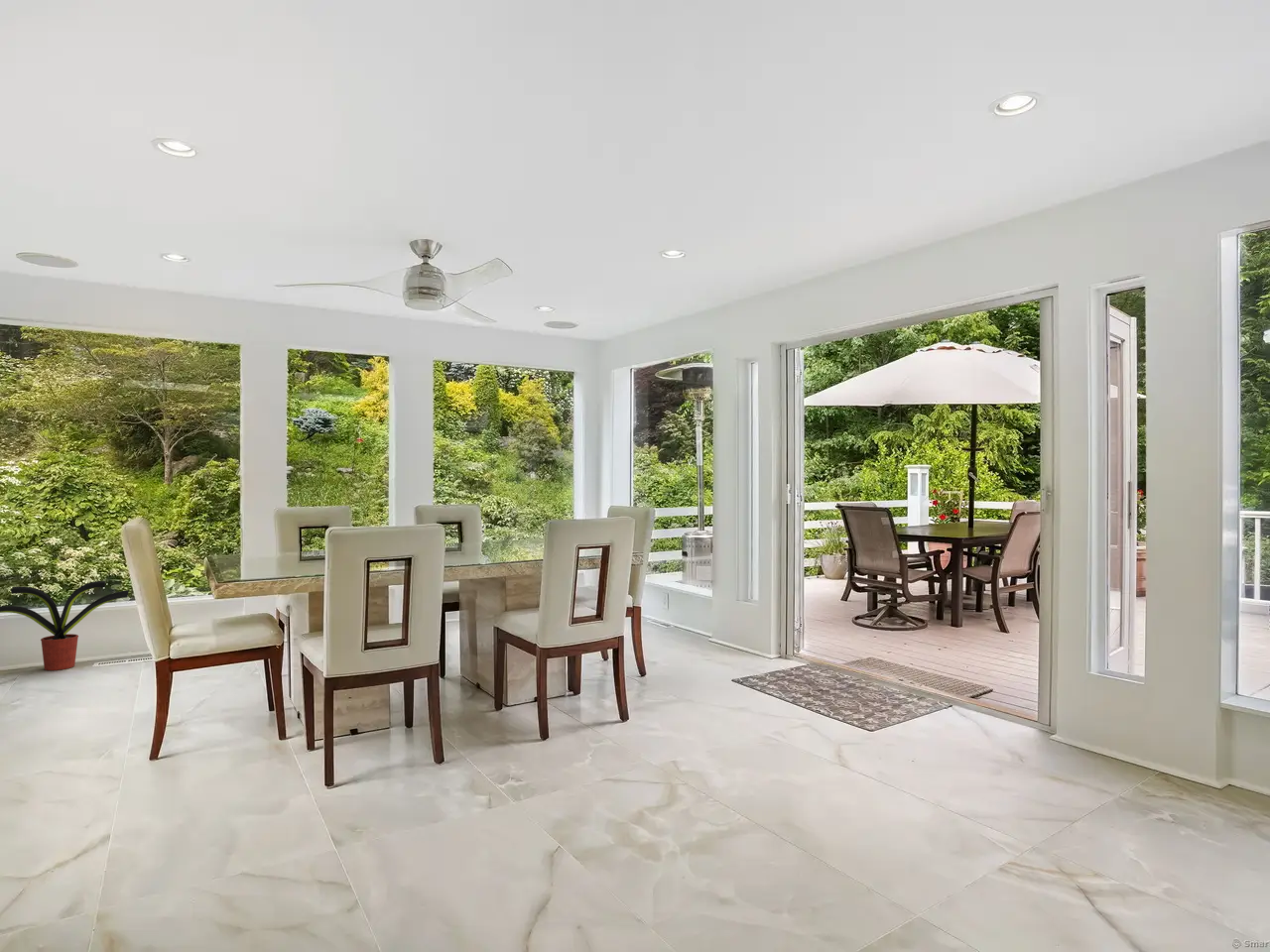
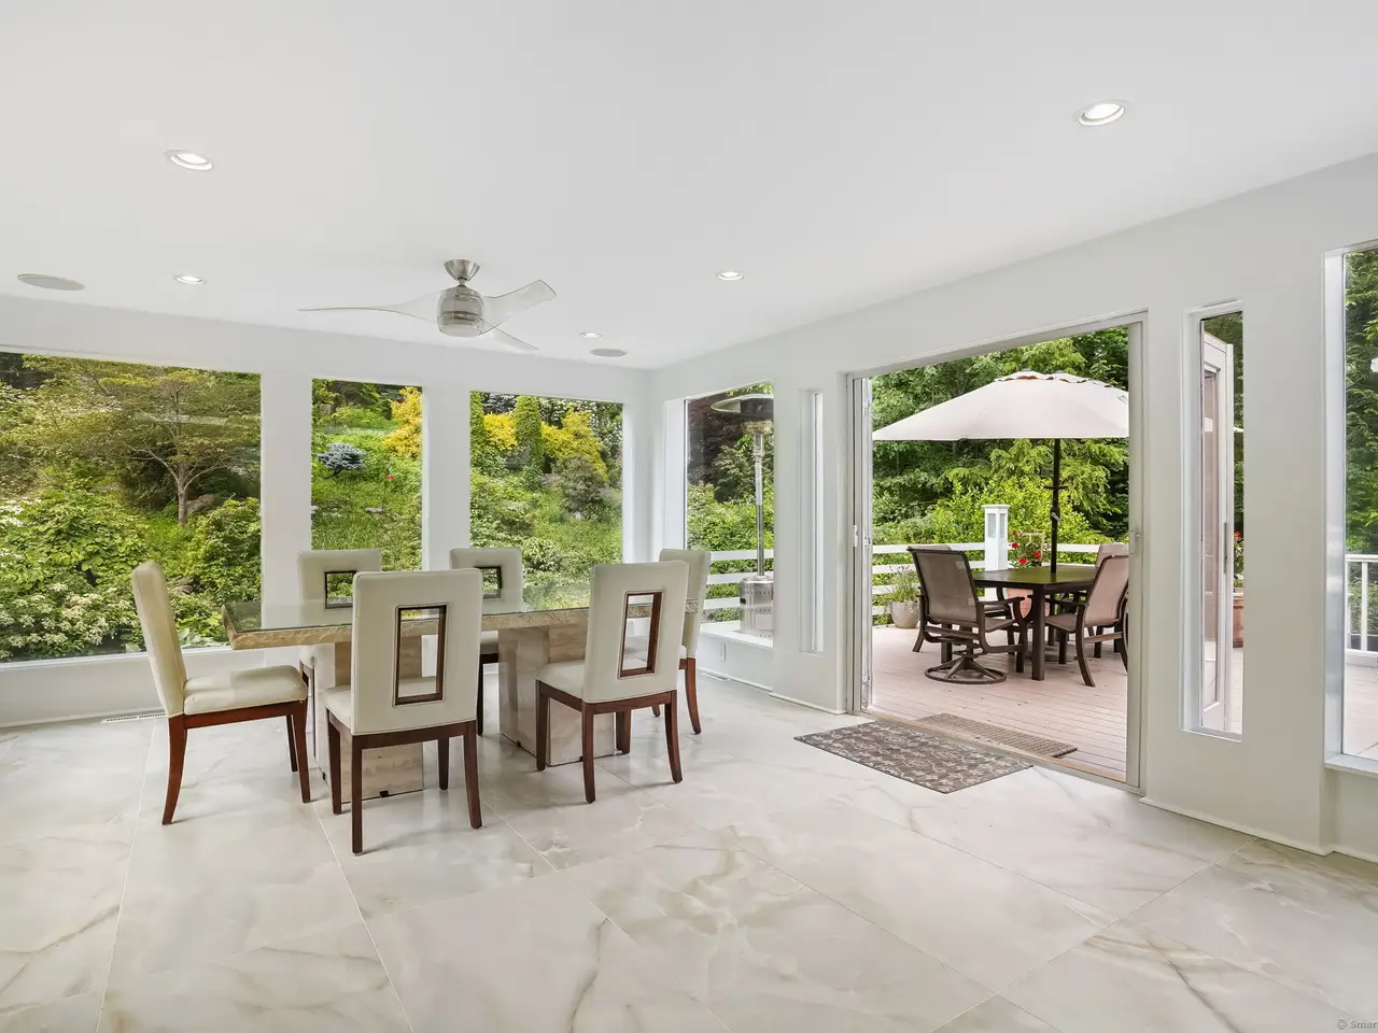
- potted plant [0,580,130,671]
